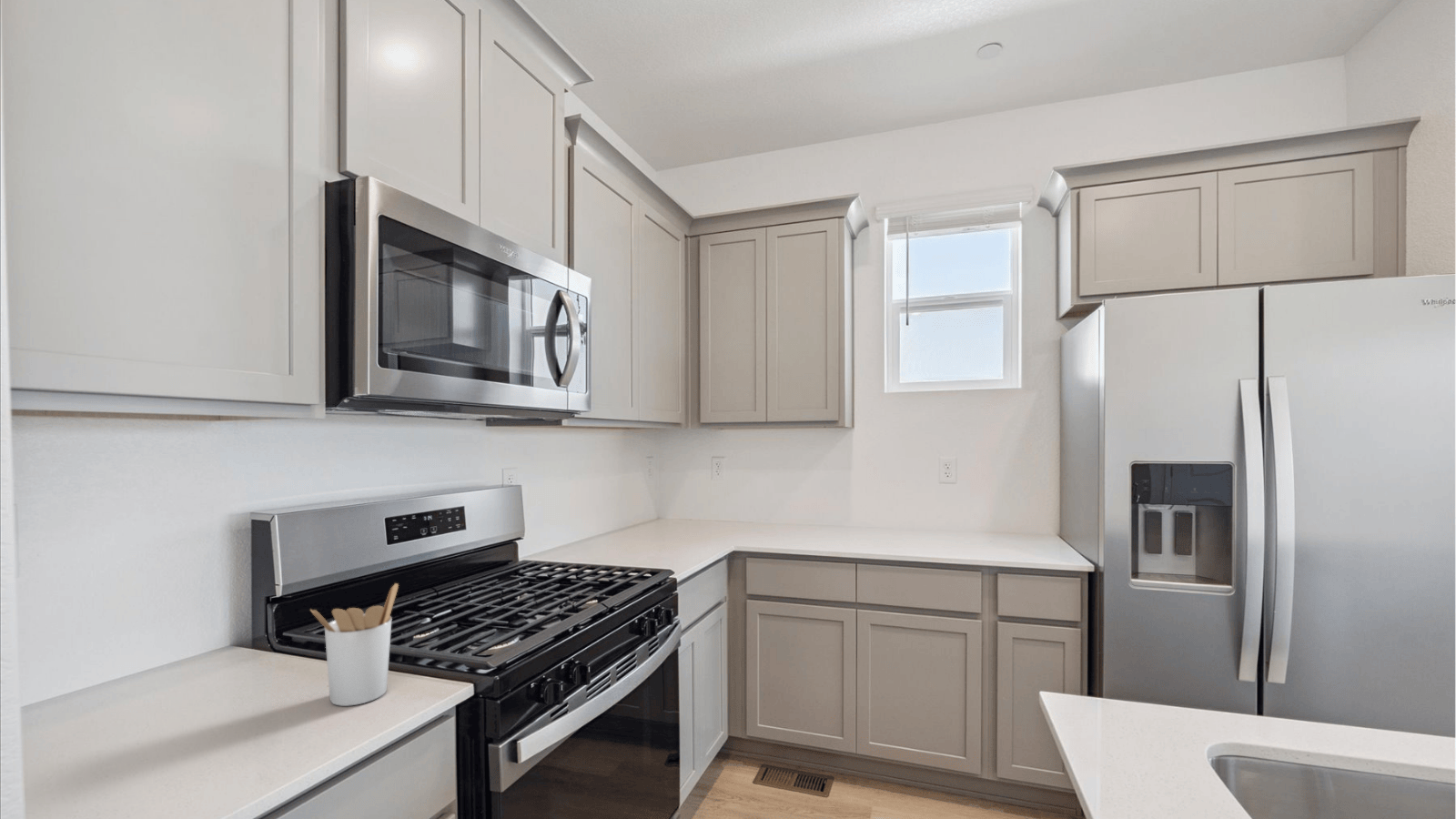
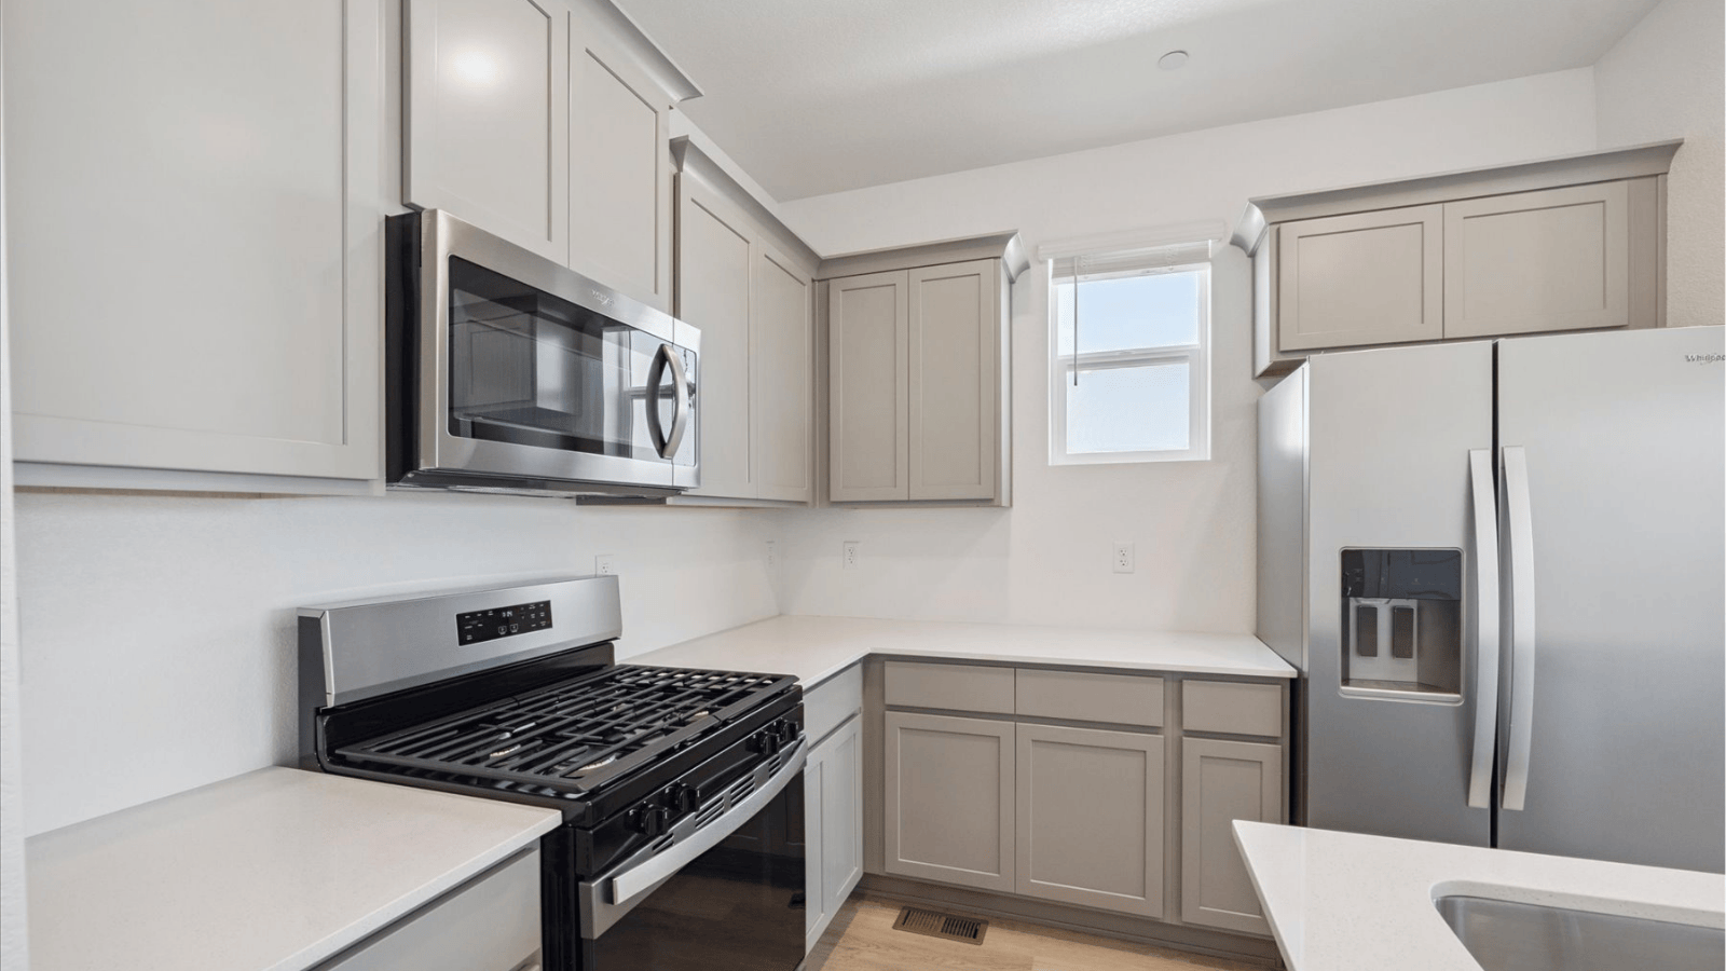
- utensil holder [309,582,399,707]
